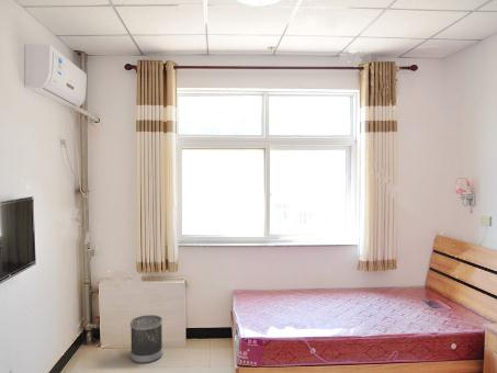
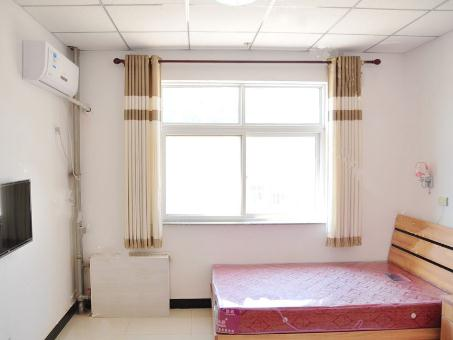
- wastebasket [129,314,163,364]
